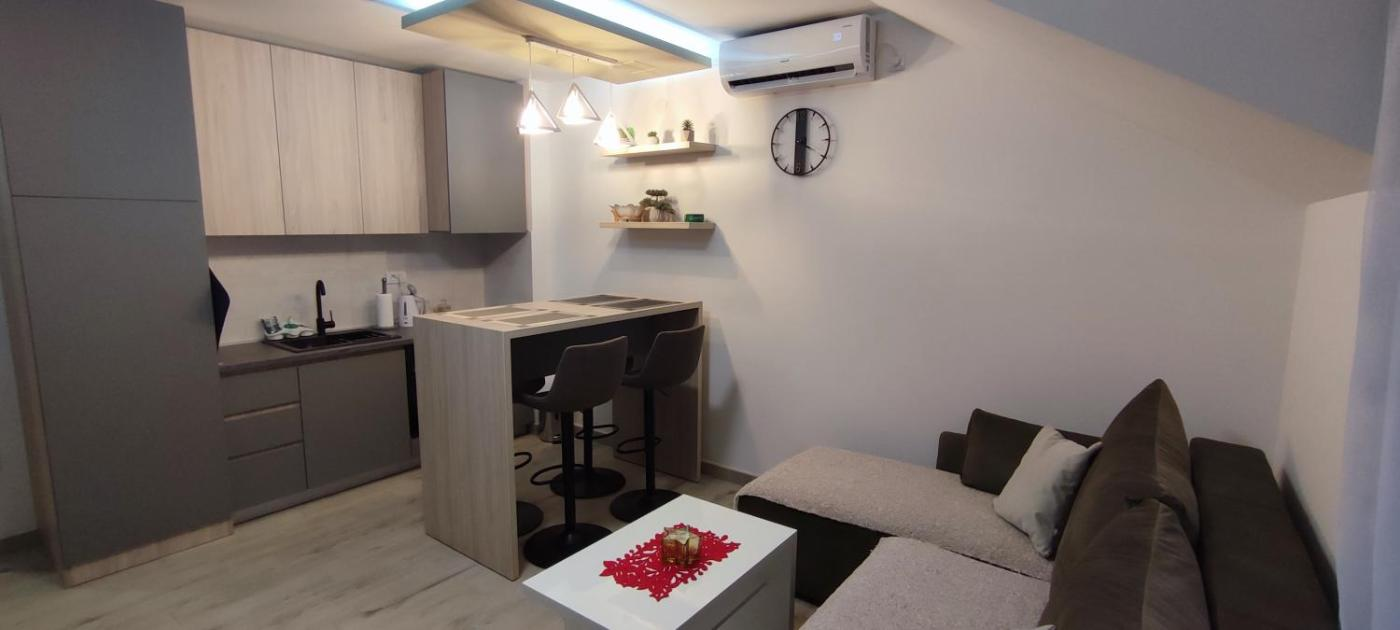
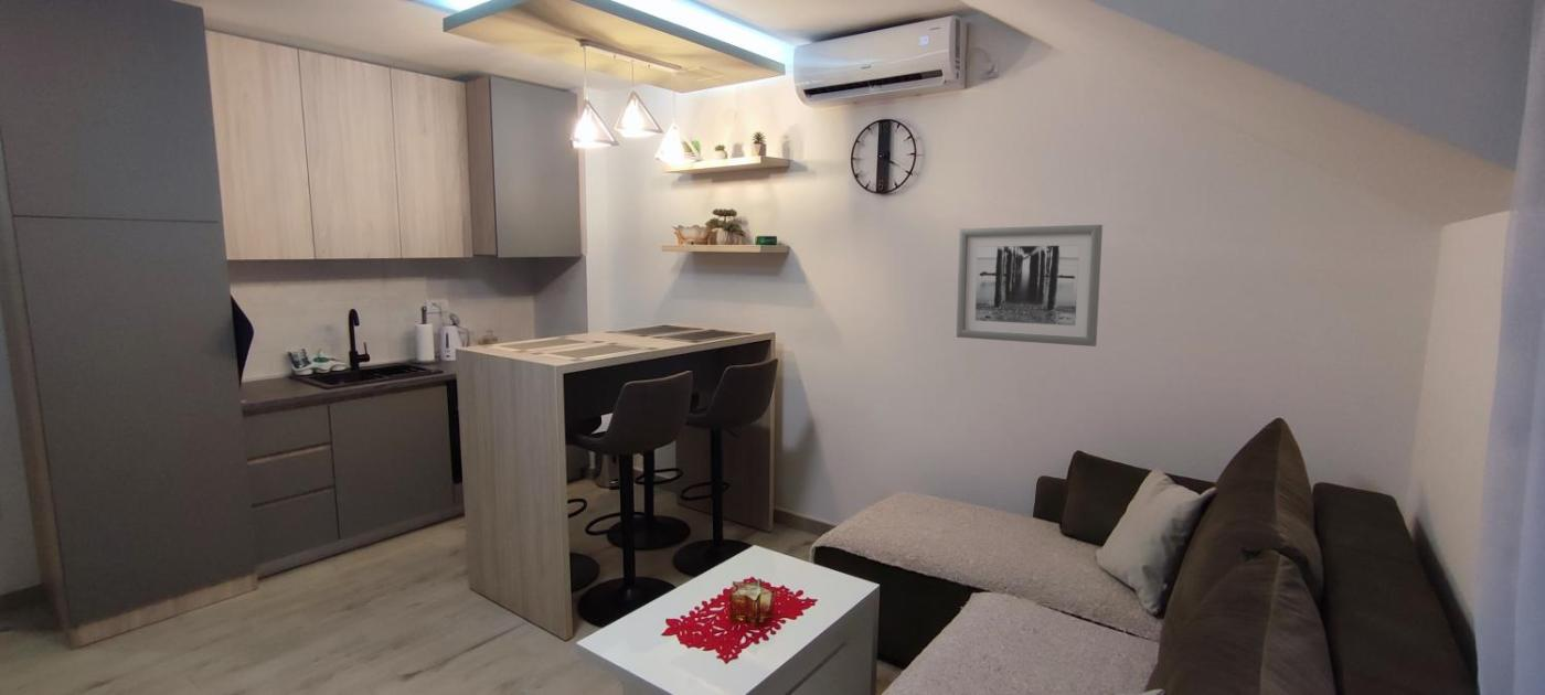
+ wall art [956,224,1104,348]
